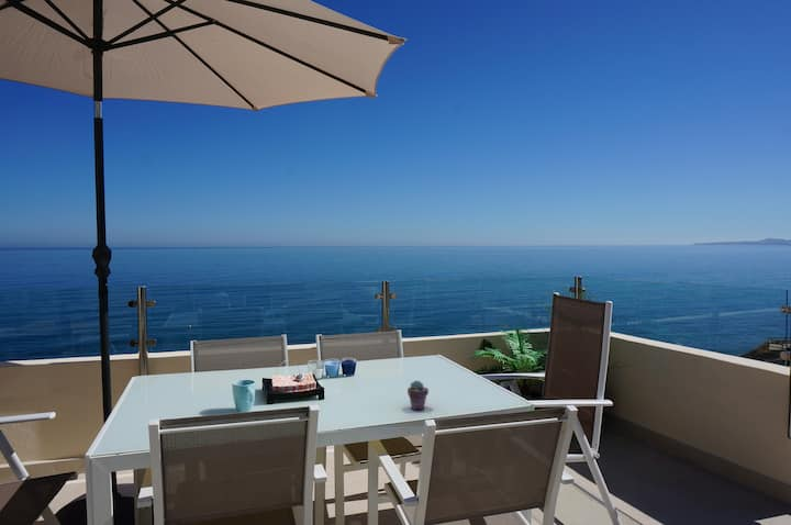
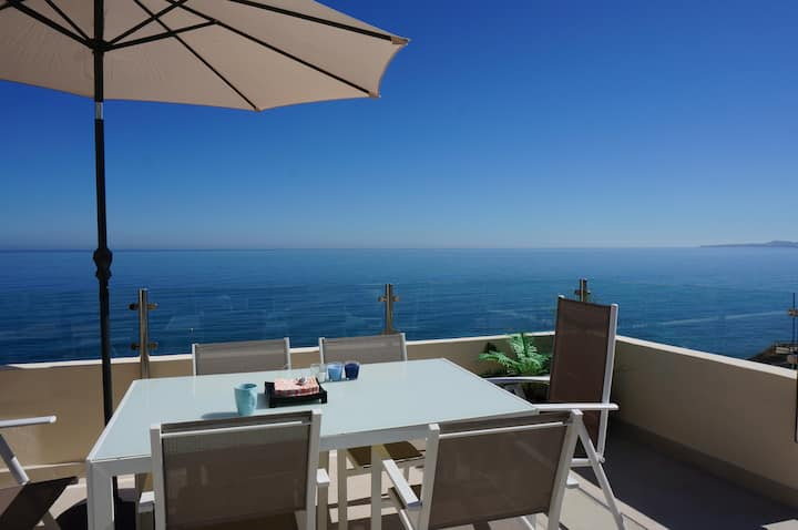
- potted succulent [406,379,430,411]
